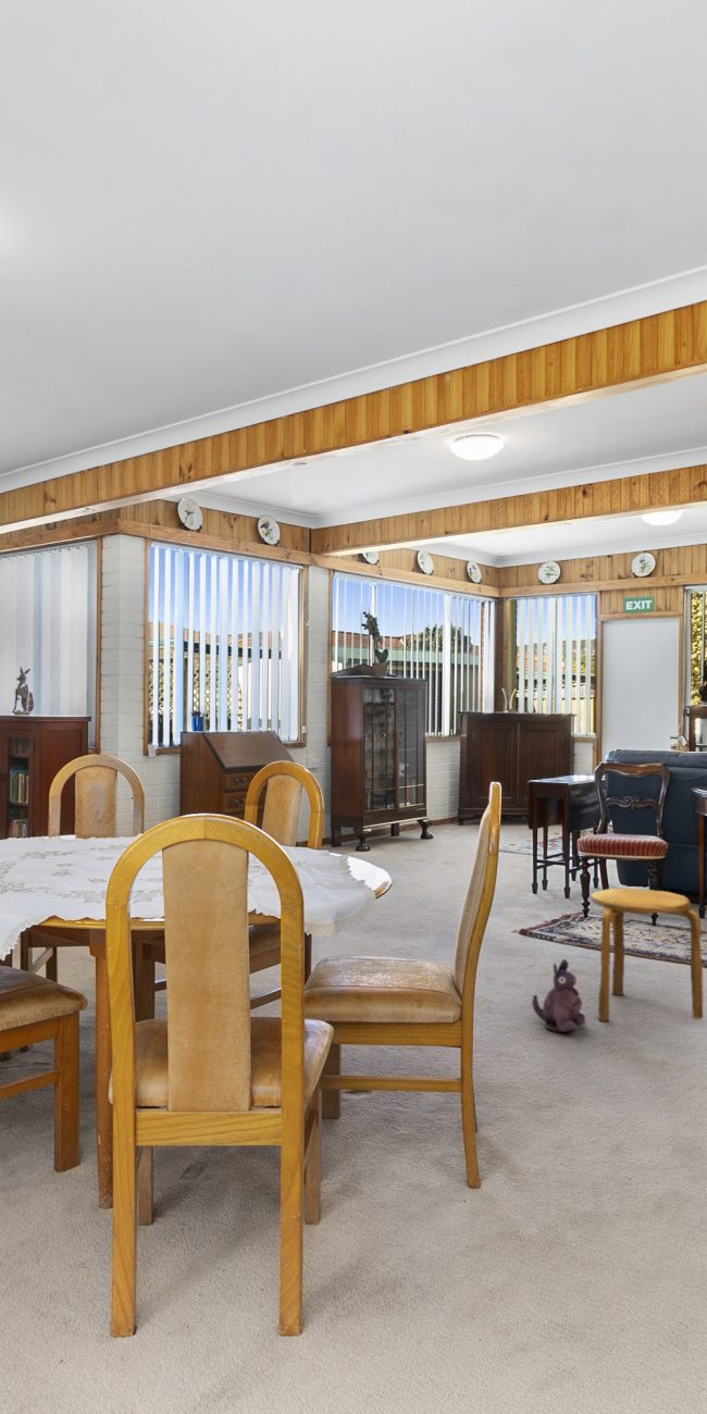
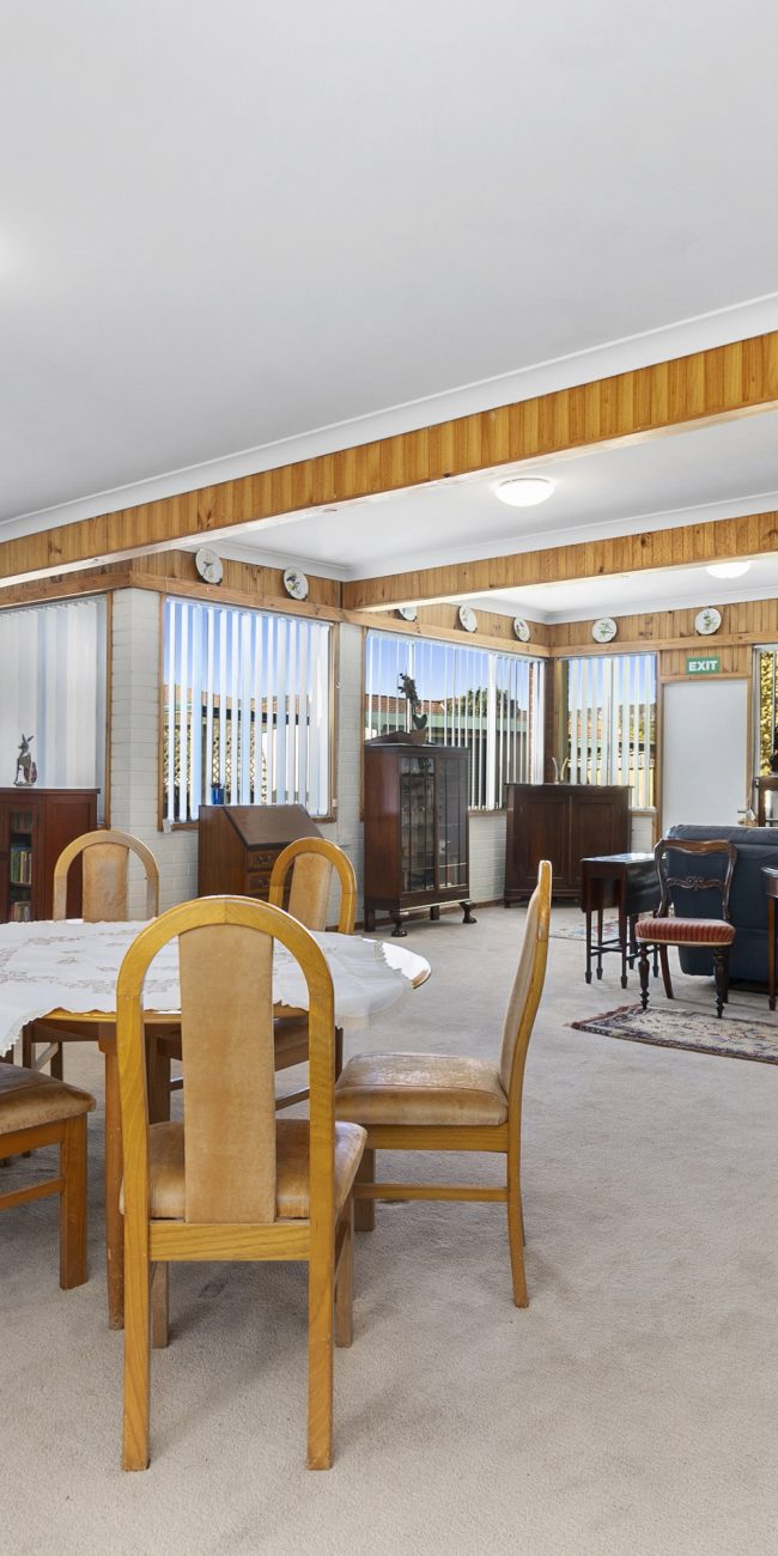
- plush toy [531,958,587,1033]
- stool [590,888,705,1022]
